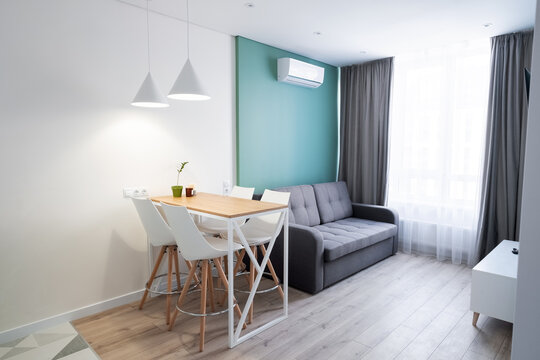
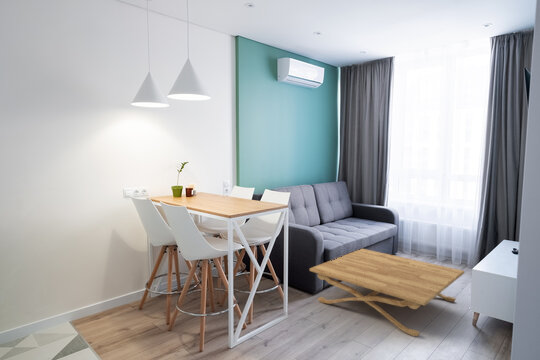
+ coffee table [309,248,465,337]
